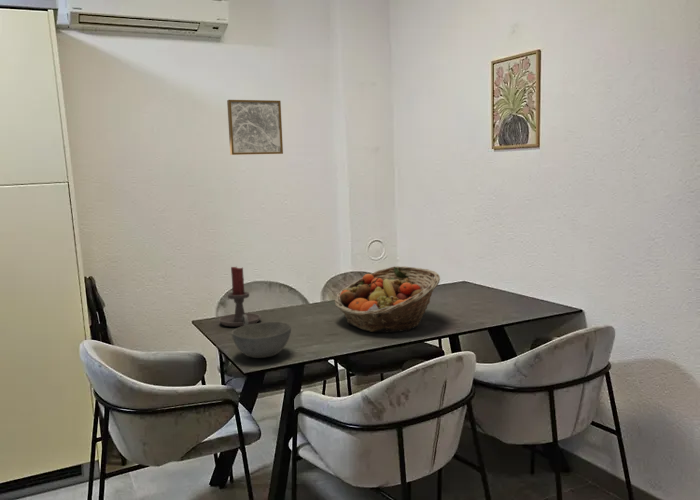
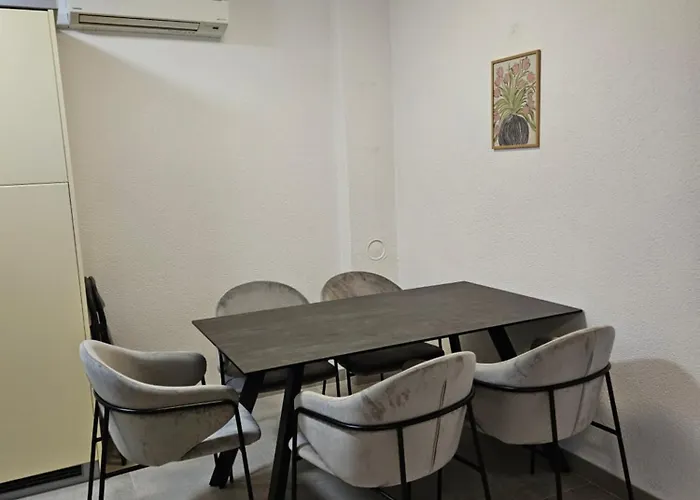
- fruit basket [333,265,441,333]
- candle holder [218,266,262,327]
- bowl [230,321,292,359]
- wall art [226,99,284,156]
